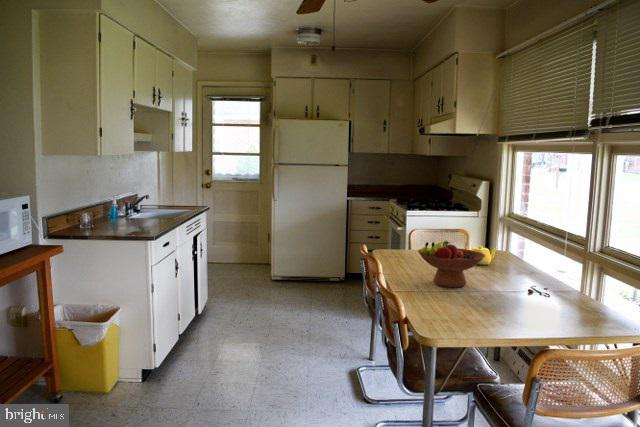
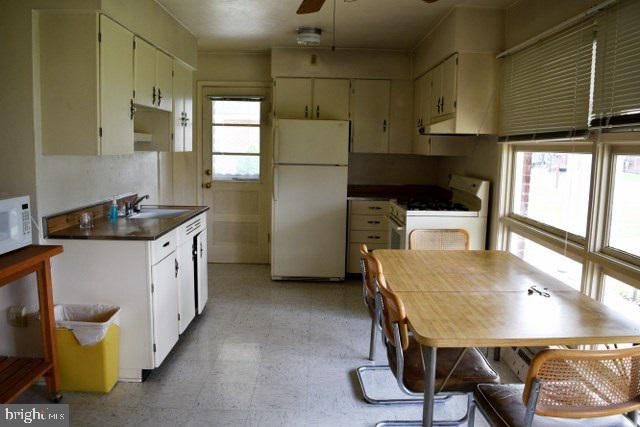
- teapot [462,245,499,266]
- fruit bowl [417,240,485,288]
